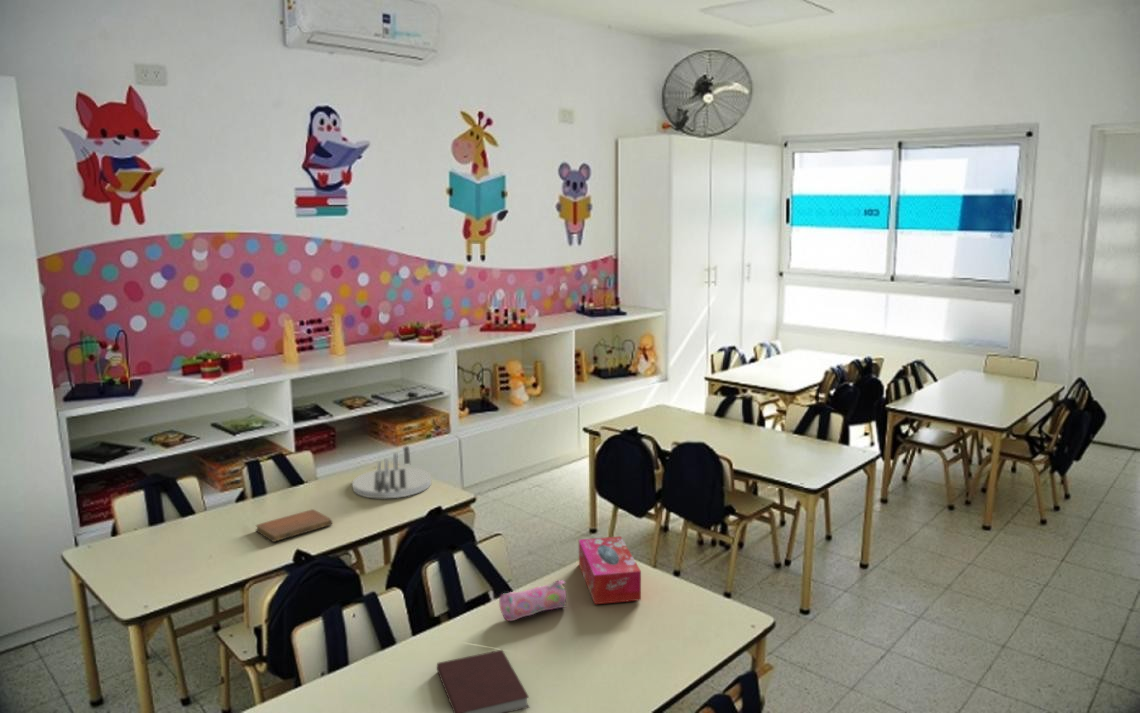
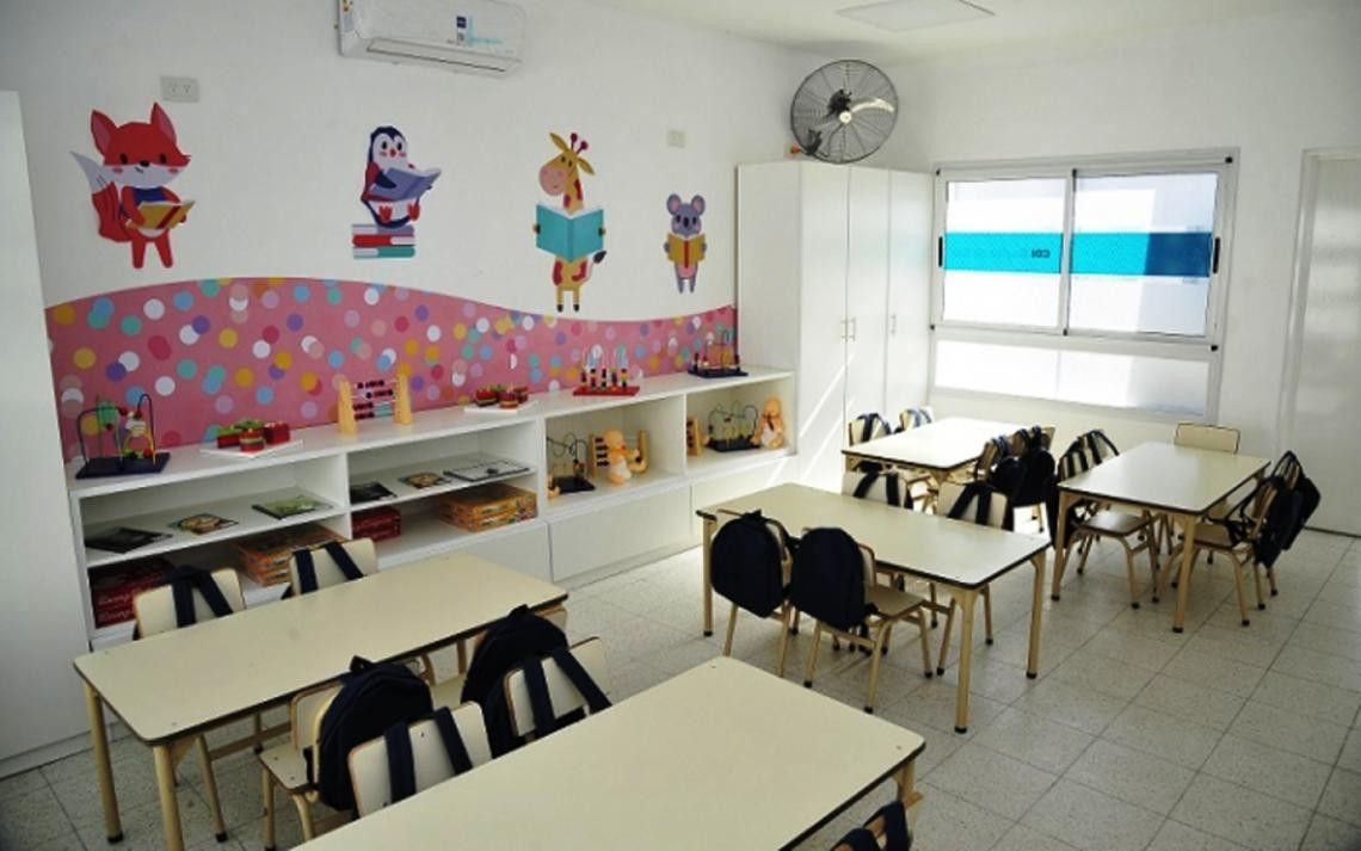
- notebook [255,508,334,543]
- pencil case [498,579,567,622]
- desk organizer [351,445,432,500]
- notebook [436,649,530,713]
- tissue box [578,535,642,605]
